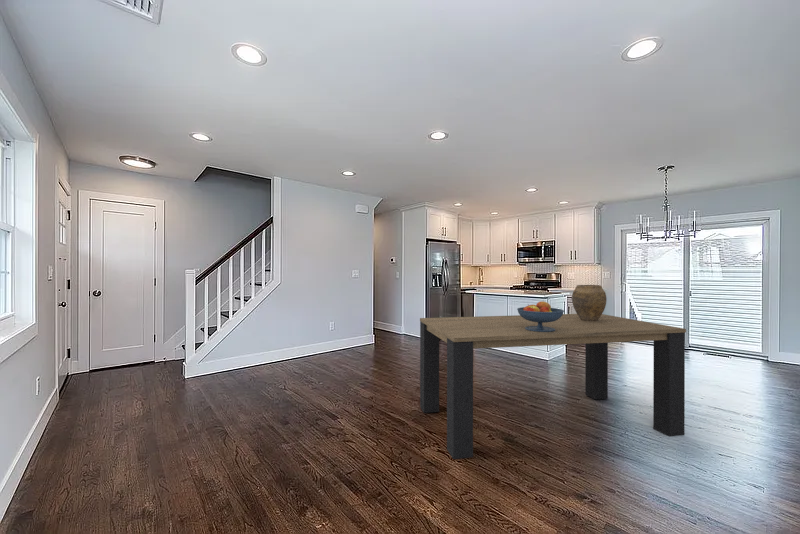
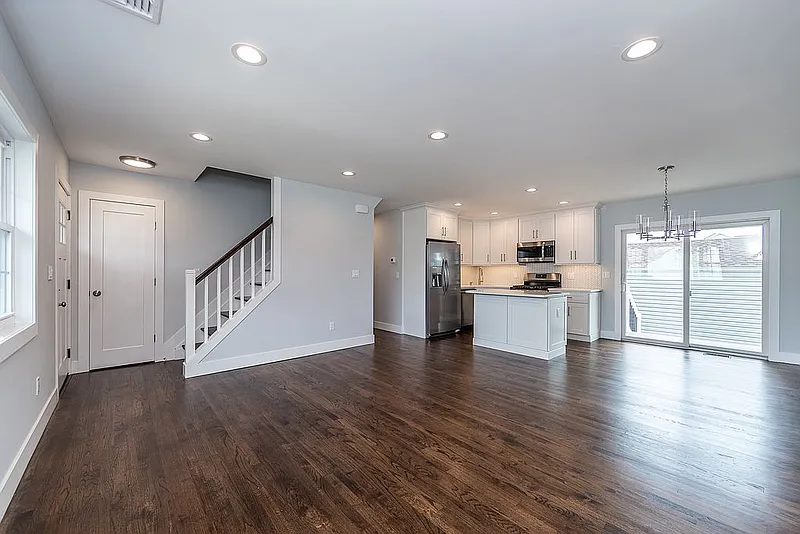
- dining table [419,313,687,460]
- fruit bowl [516,300,565,332]
- vase [571,284,608,321]
